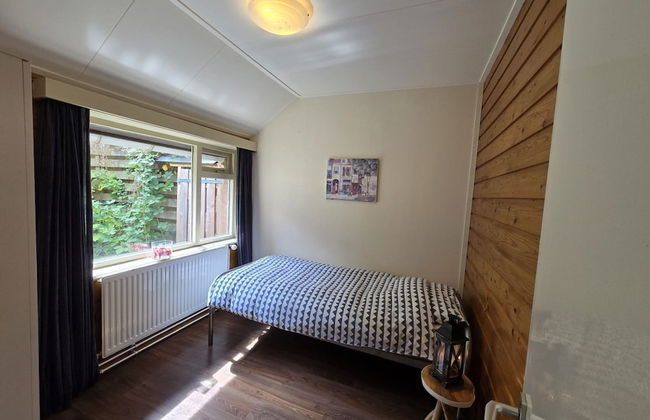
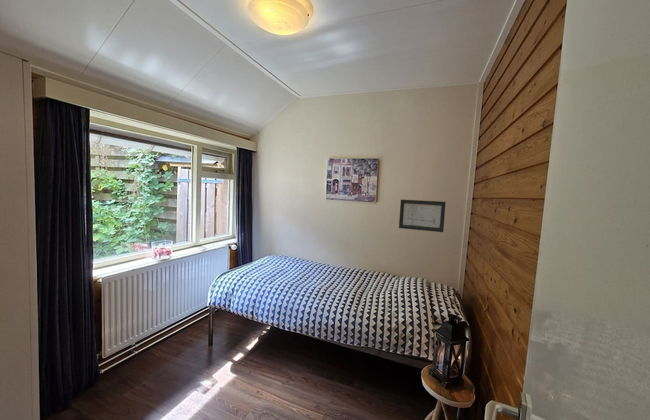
+ wall art [398,199,447,233]
